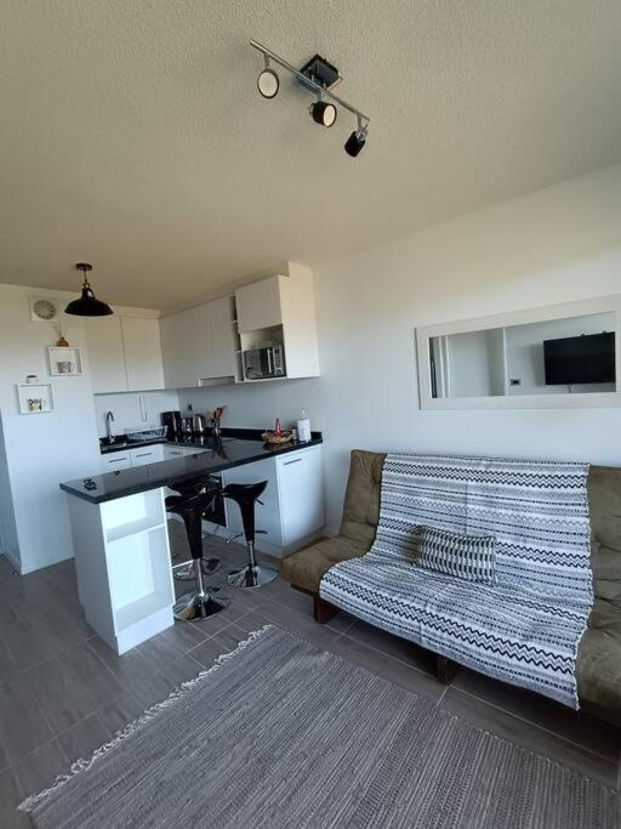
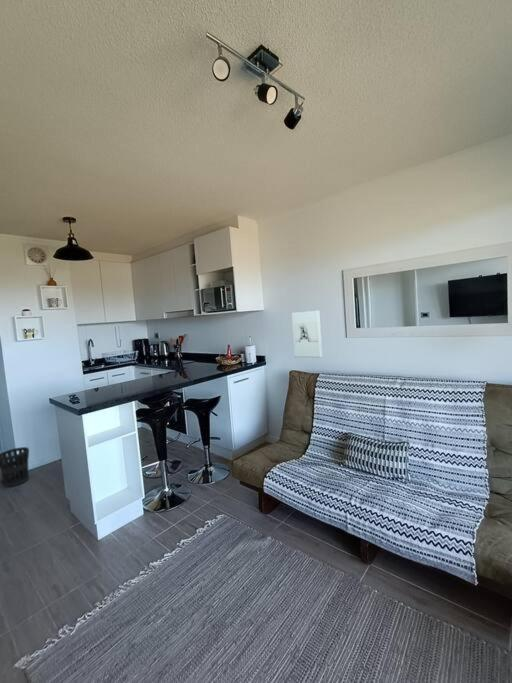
+ wastebasket [0,446,30,488]
+ wall sculpture [291,310,324,358]
